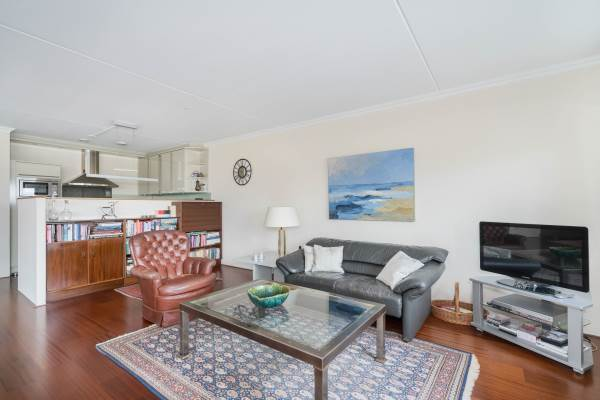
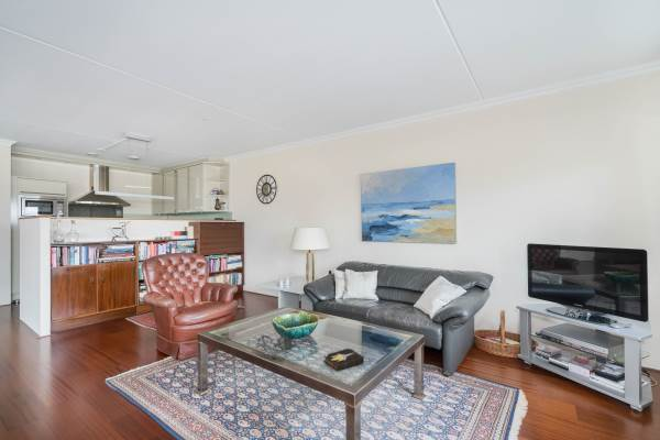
+ hardback book [322,346,365,372]
